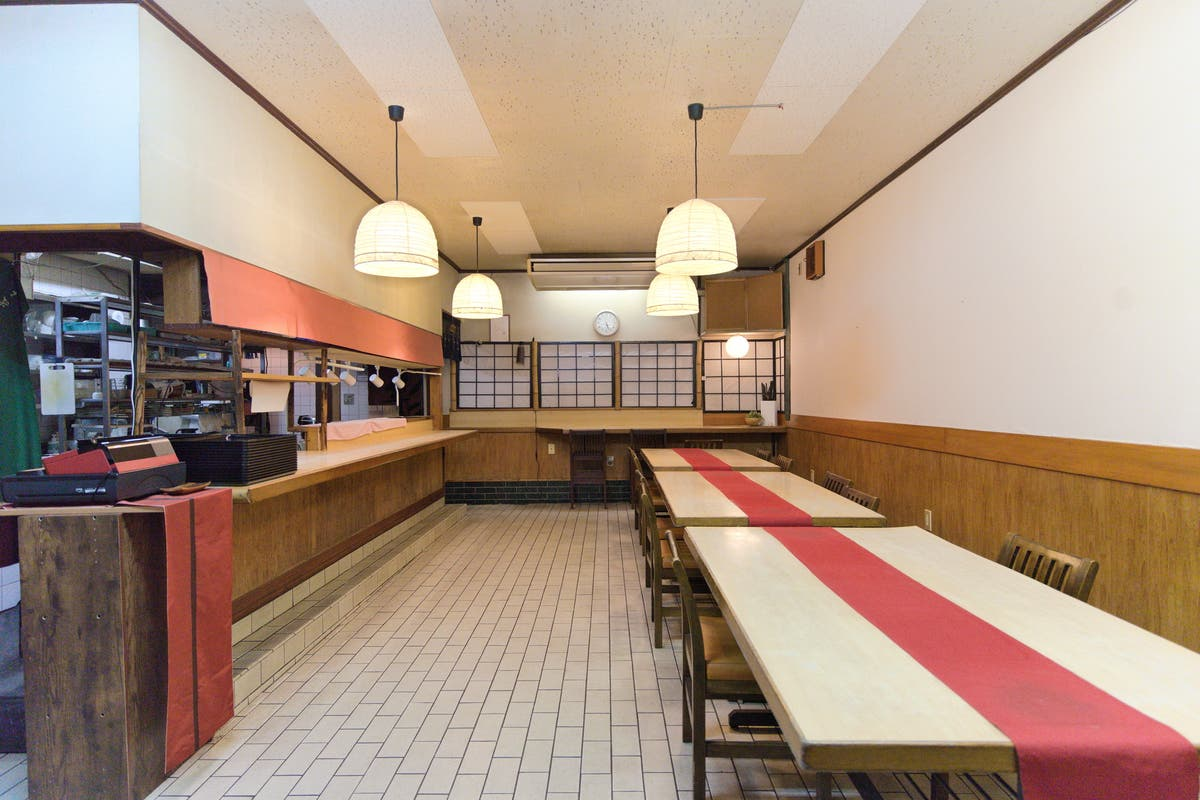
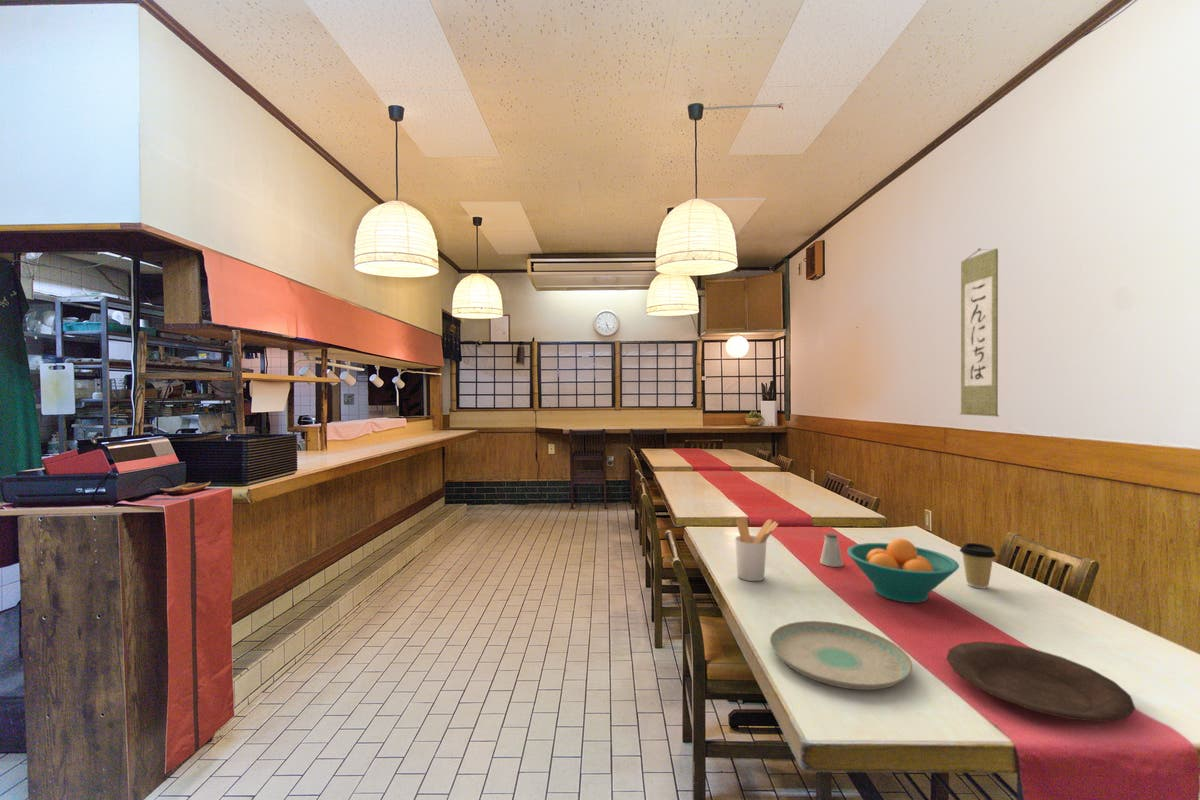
+ plate [946,641,1136,723]
+ fruit bowl [846,537,960,604]
+ wall scroll [959,247,1000,417]
+ utensil holder [734,516,779,582]
+ saltshaker [819,532,844,568]
+ coffee cup [959,542,997,590]
+ plate [769,620,913,691]
